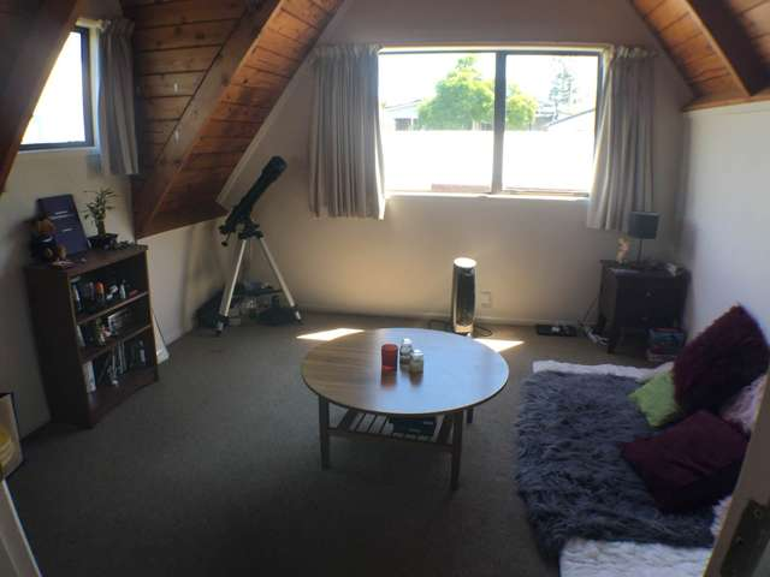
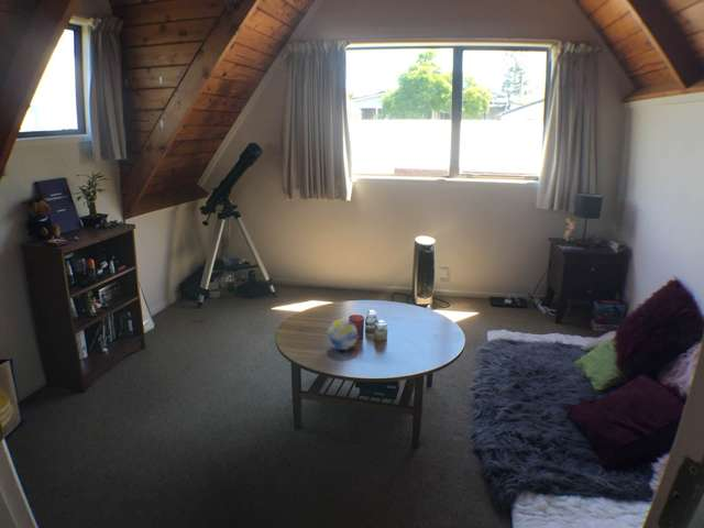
+ decorative ball [326,318,359,351]
